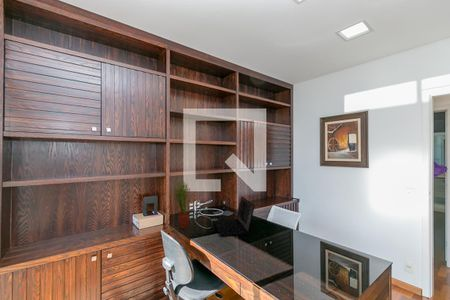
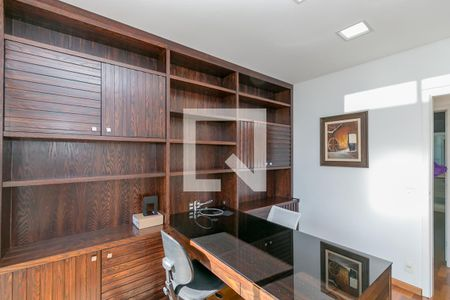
- laptop [213,196,256,238]
- potted plant [171,179,191,230]
